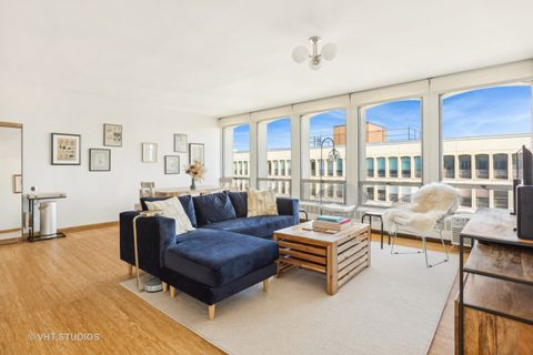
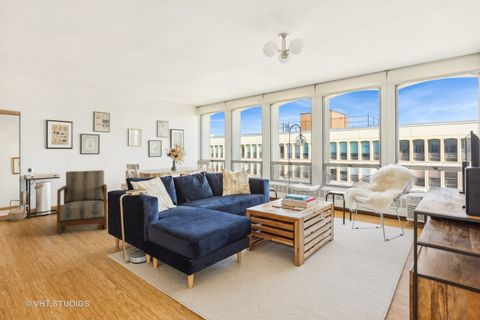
+ basket [7,198,28,222]
+ armchair [56,169,108,235]
